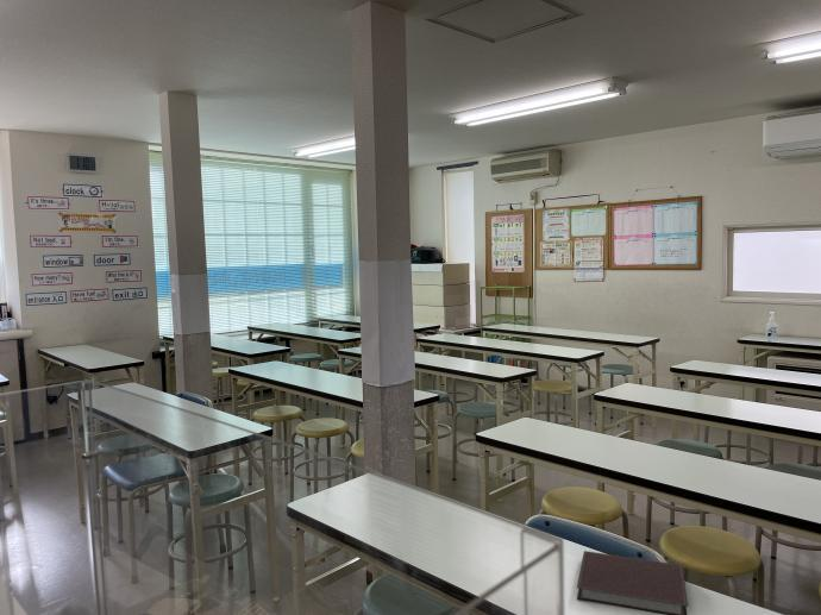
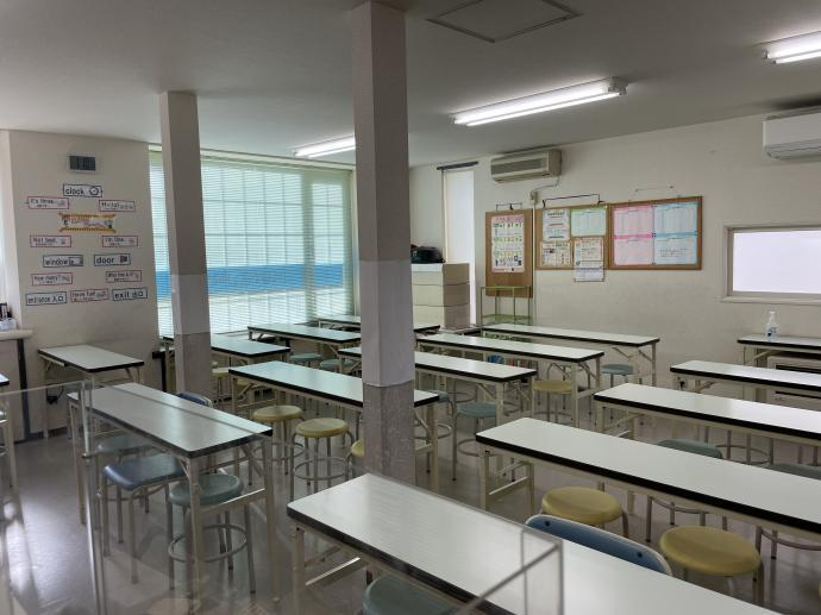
- notebook [576,550,689,615]
